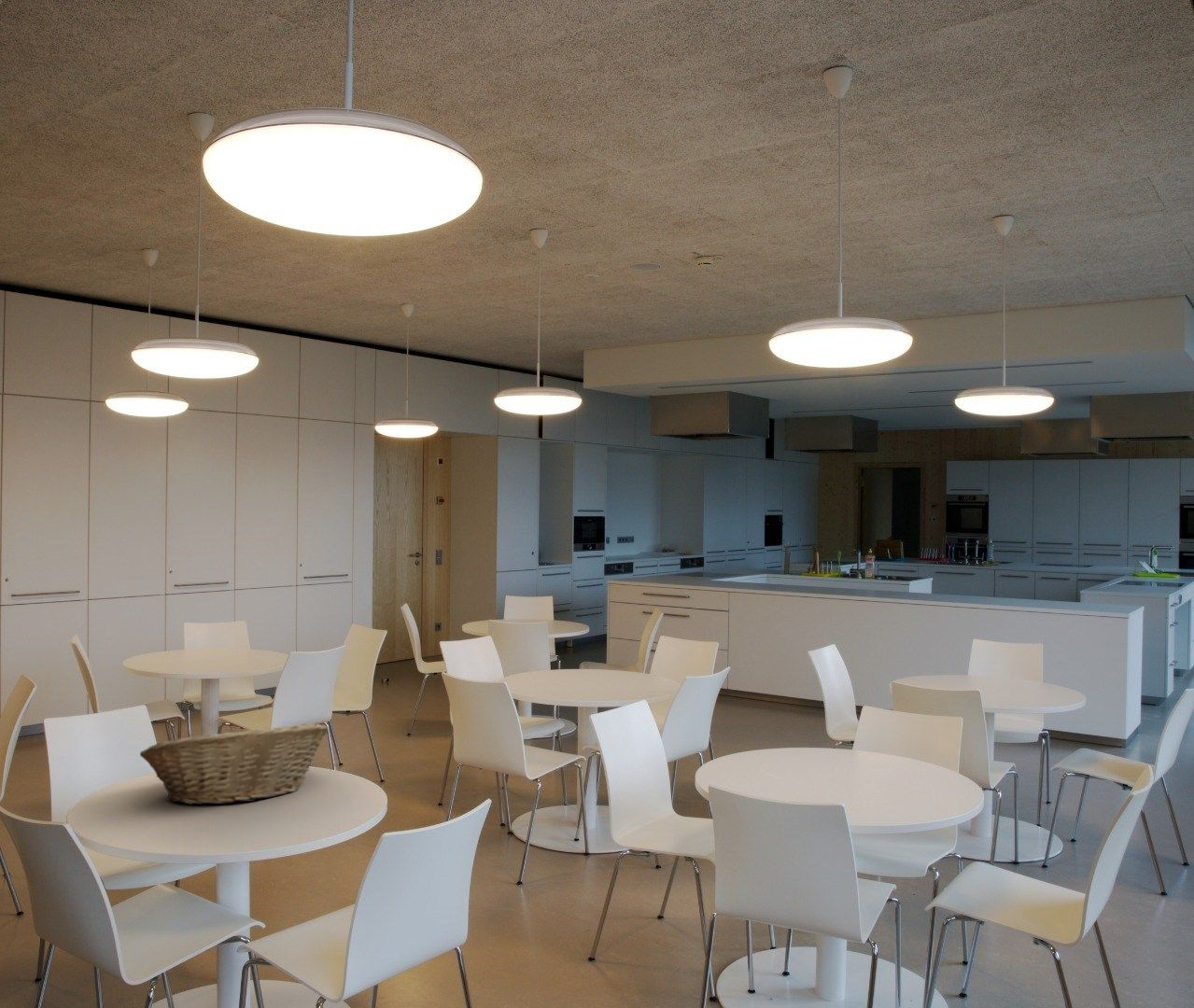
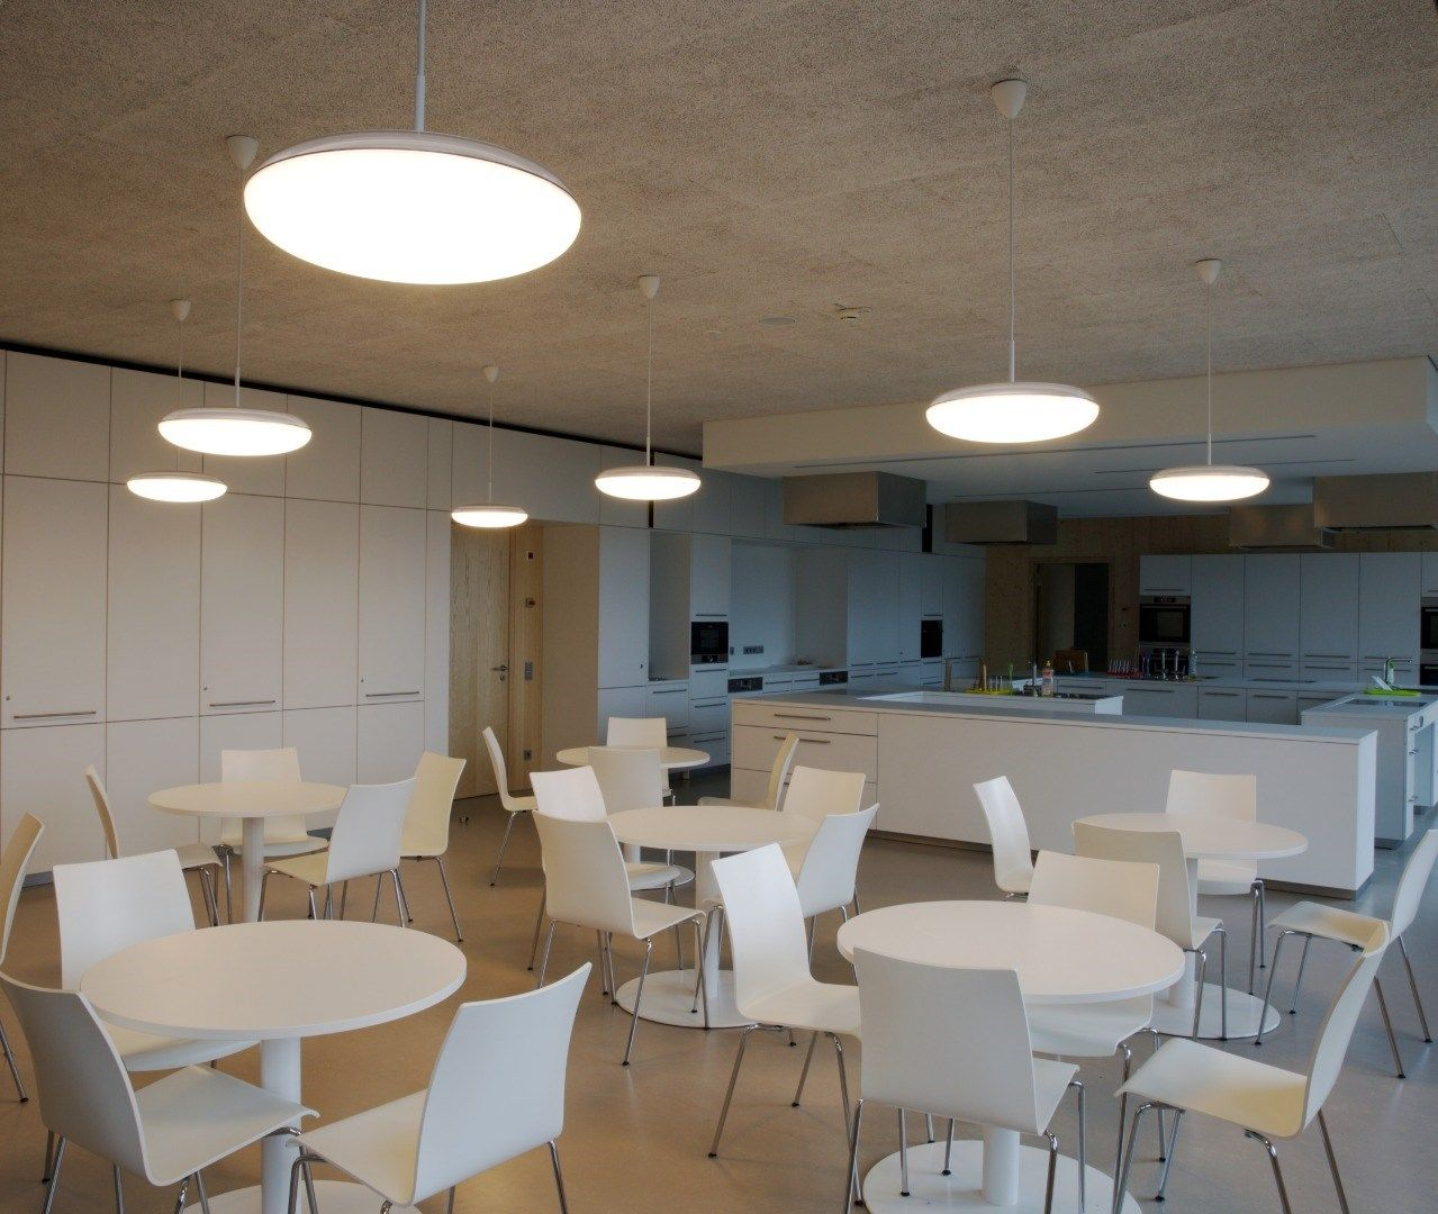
- fruit basket [139,722,329,805]
